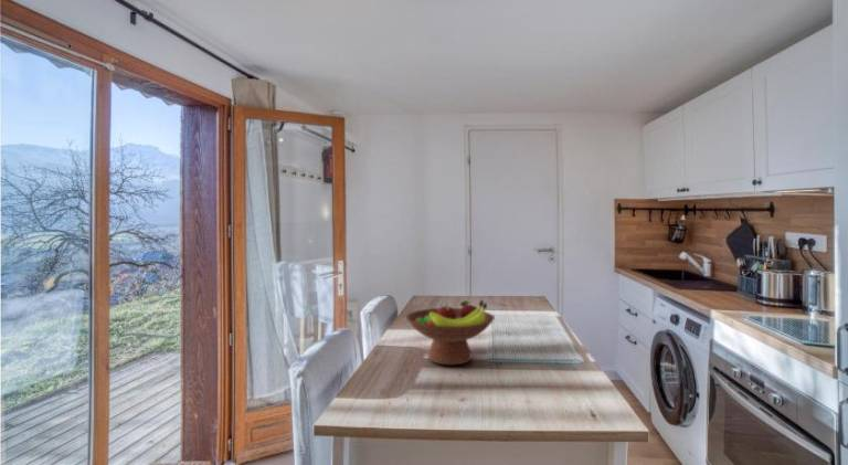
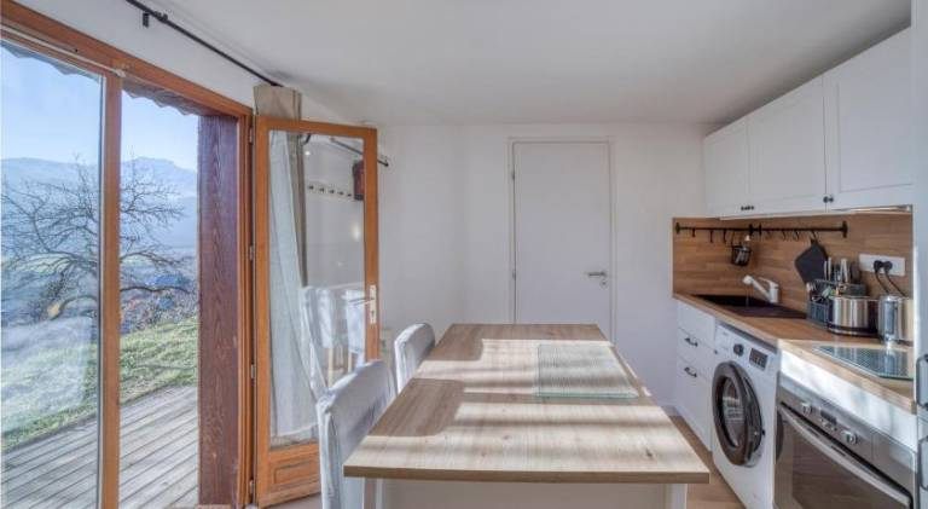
- fruit bowl [404,299,496,366]
